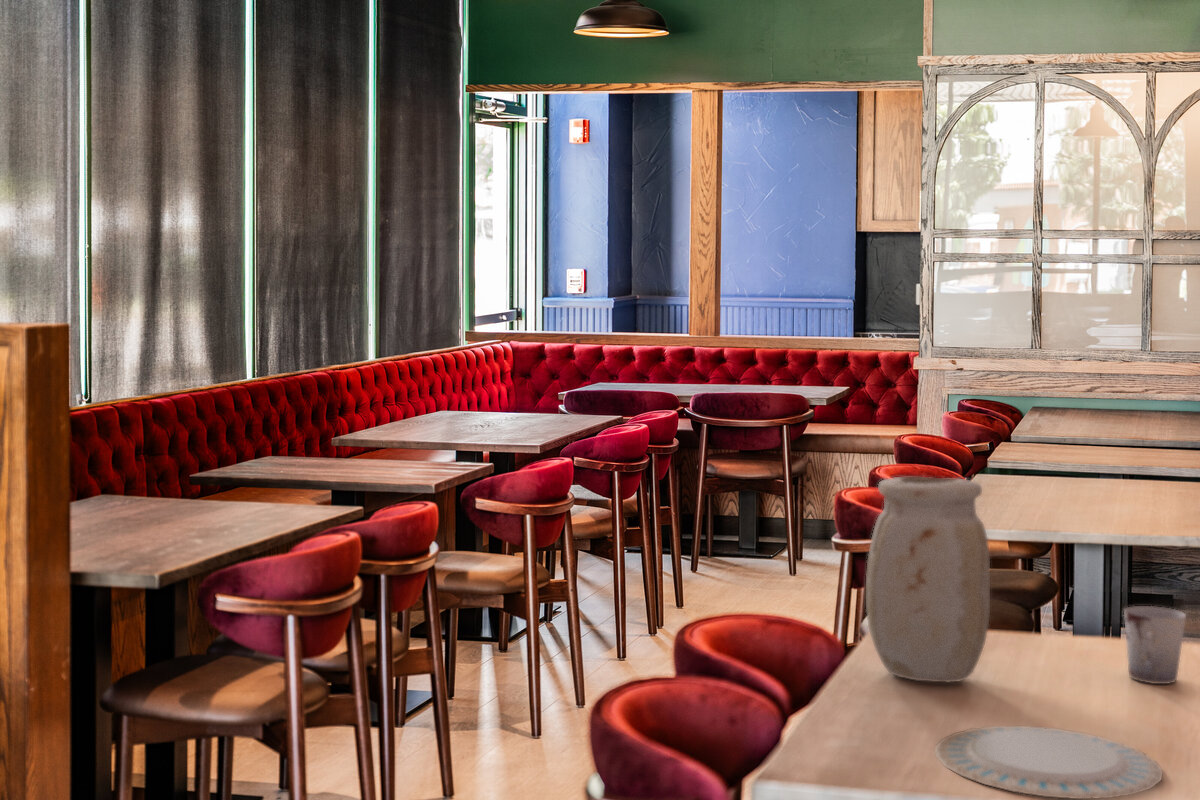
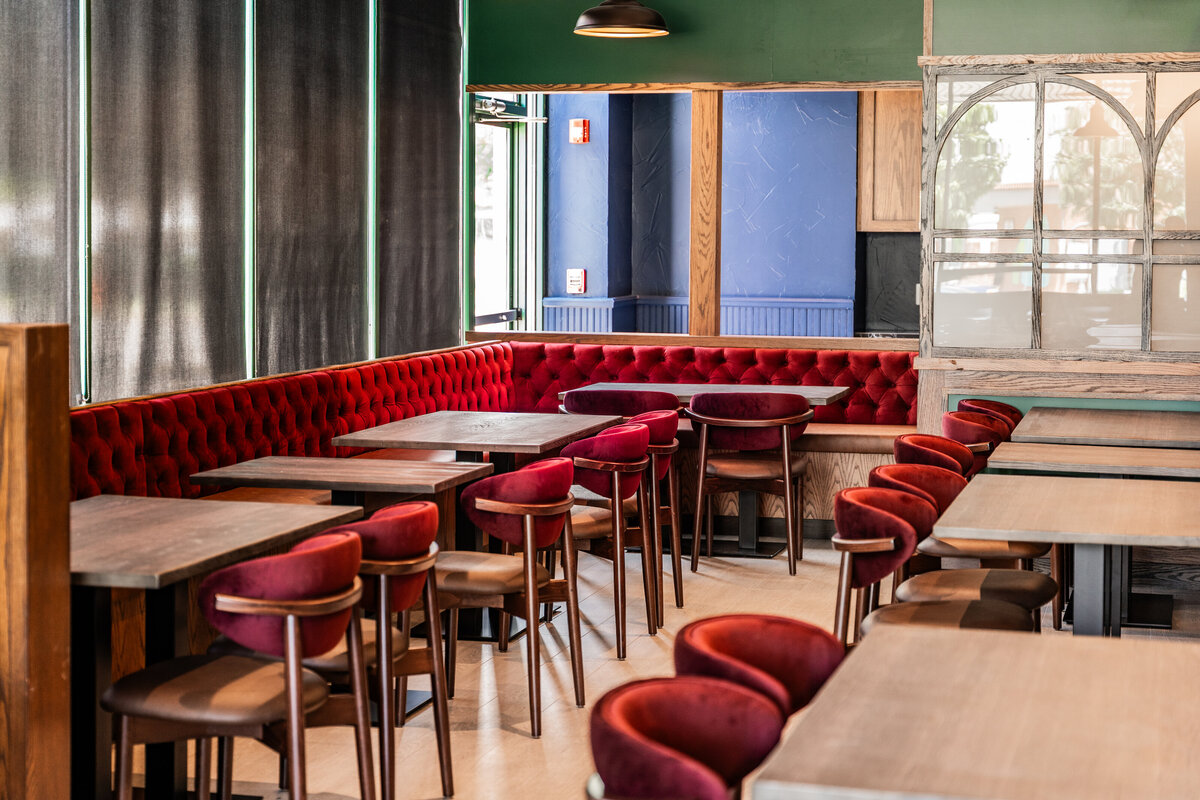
- cup [1123,605,1187,685]
- vase [865,476,991,683]
- chinaware [934,725,1164,800]
